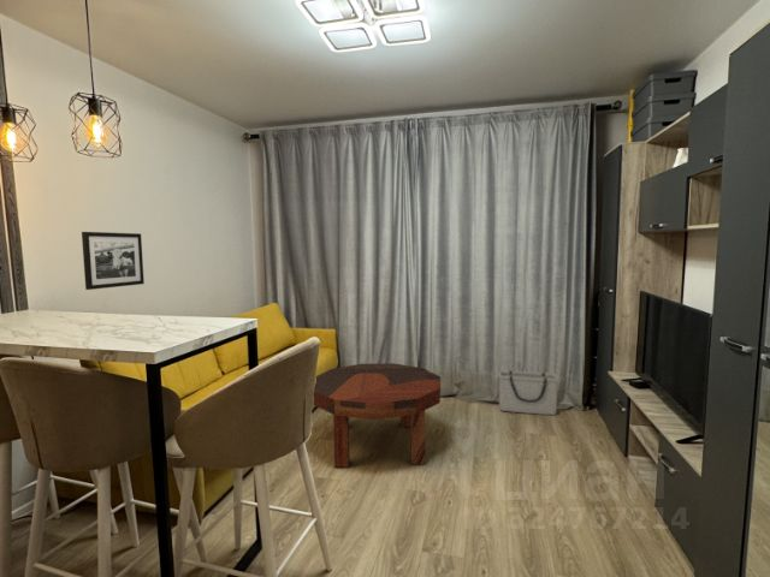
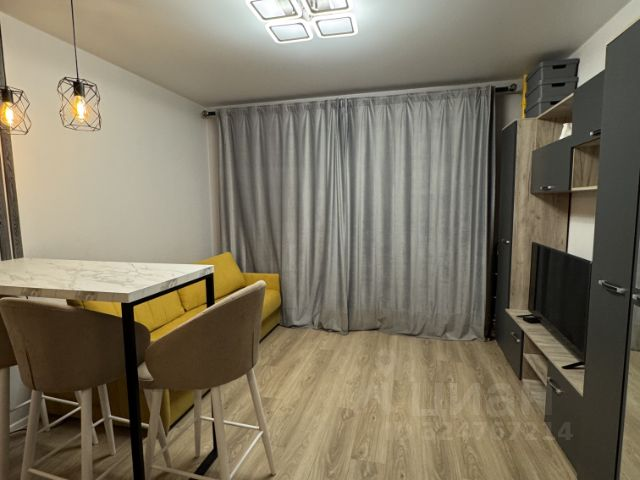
- picture frame [81,231,146,291]
- coffee table [313,362,442,469]
- storage bin [497,369,561,416]
